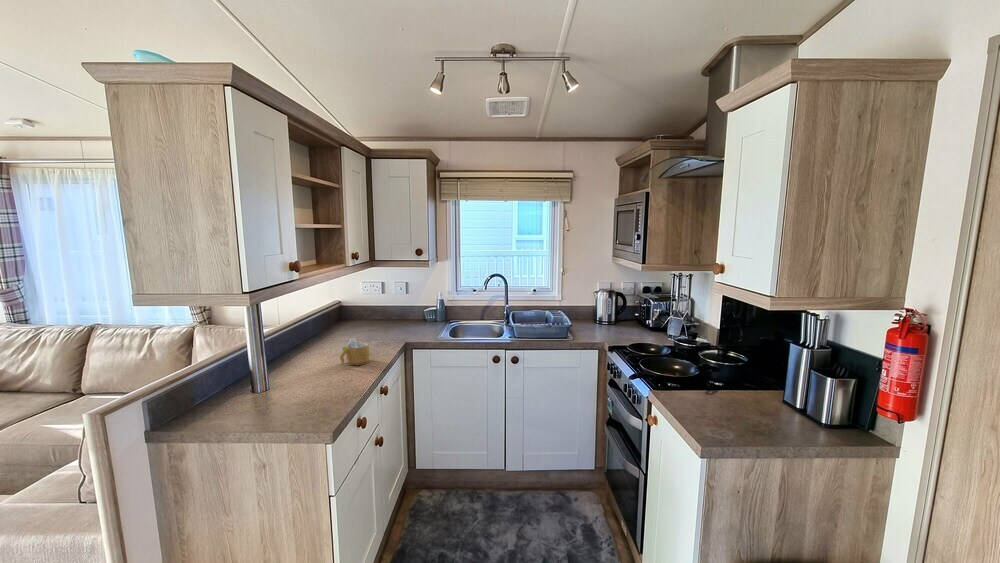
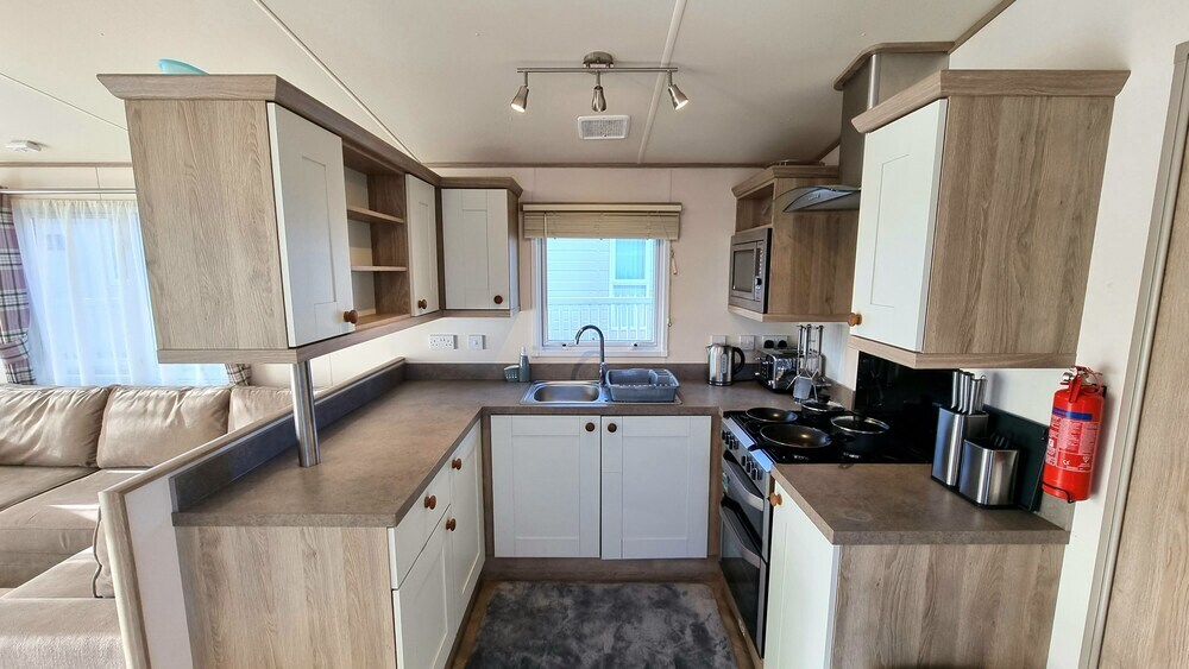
- mug [339,337,371,366]
